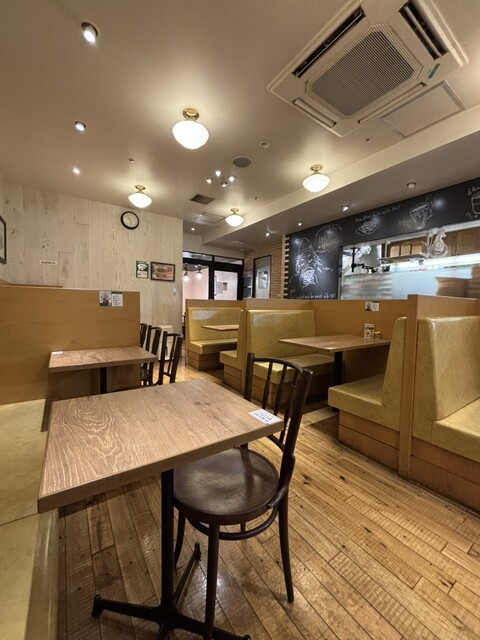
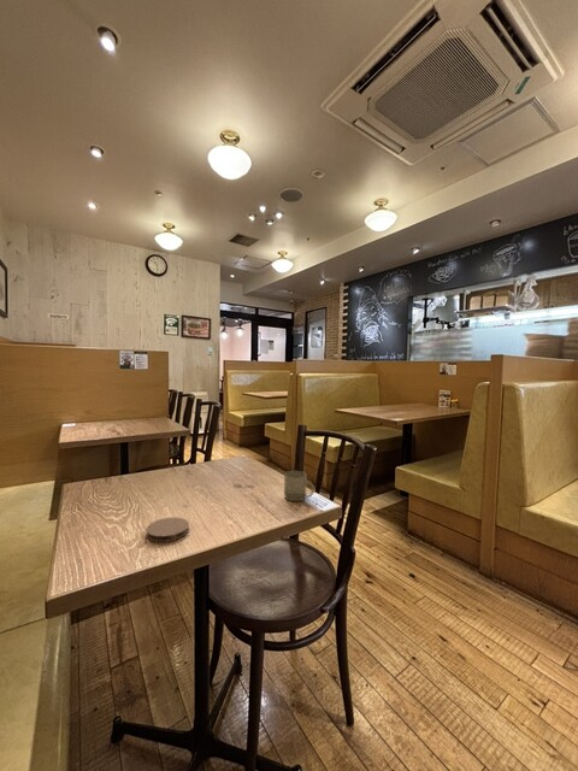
+ cup [283,470,315,502]
+ coaster [144,516,190,543]
